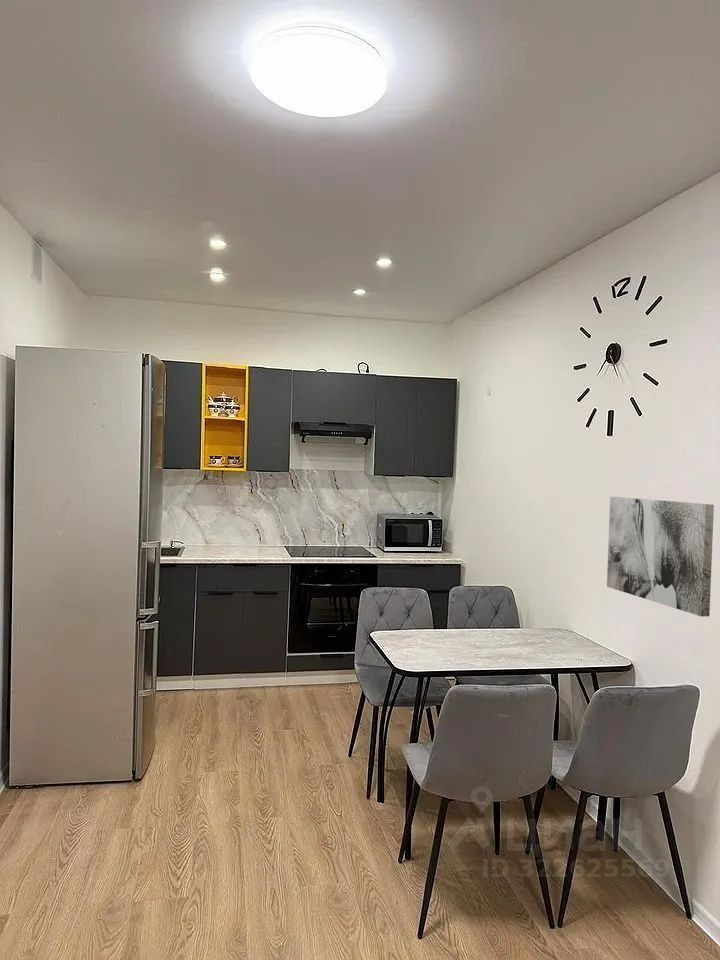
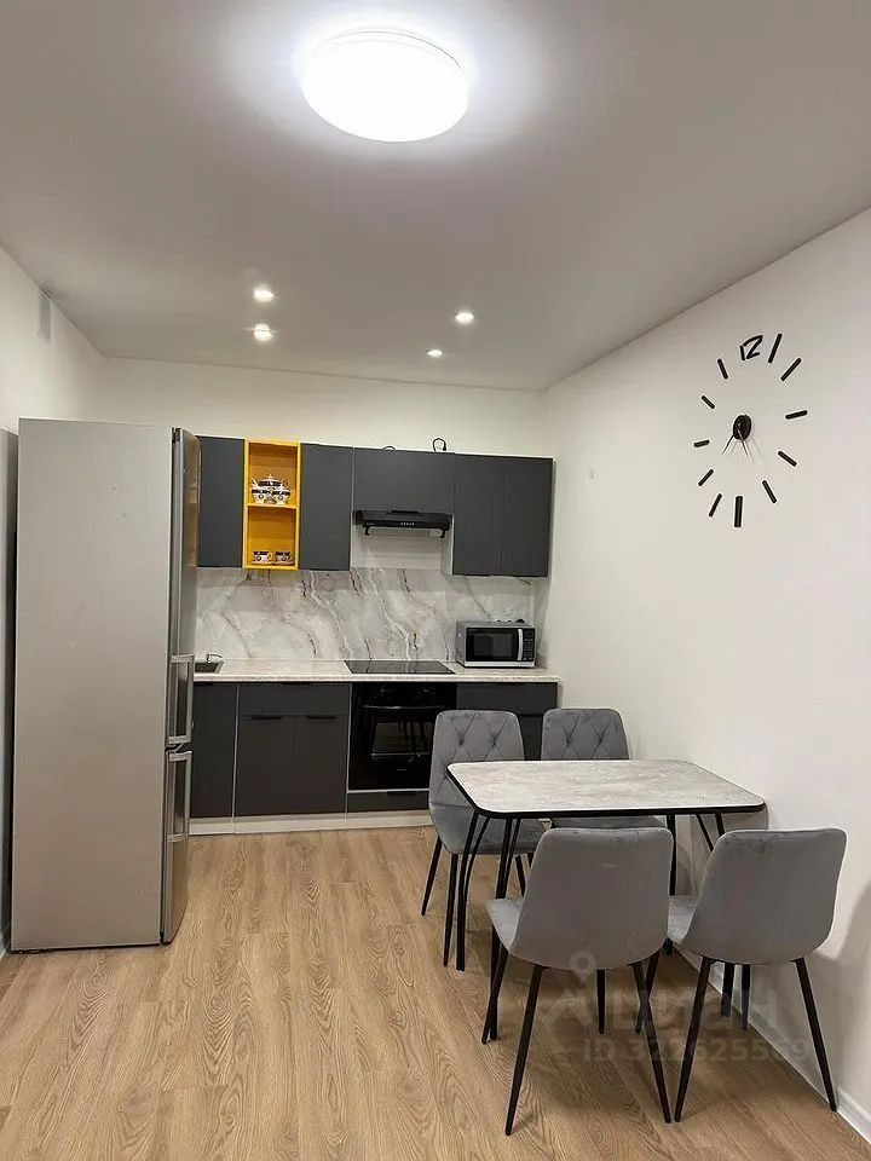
- wall art [606,496,715,618]
